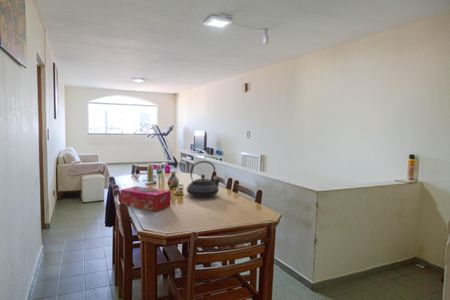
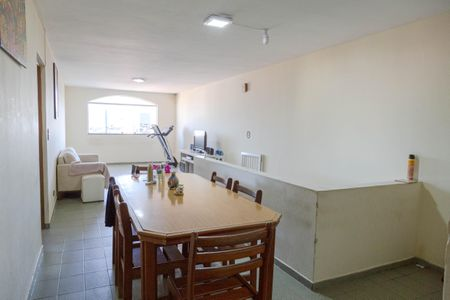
- teapot [186,160,221,198]
- tissue box [119,185,172,212]
